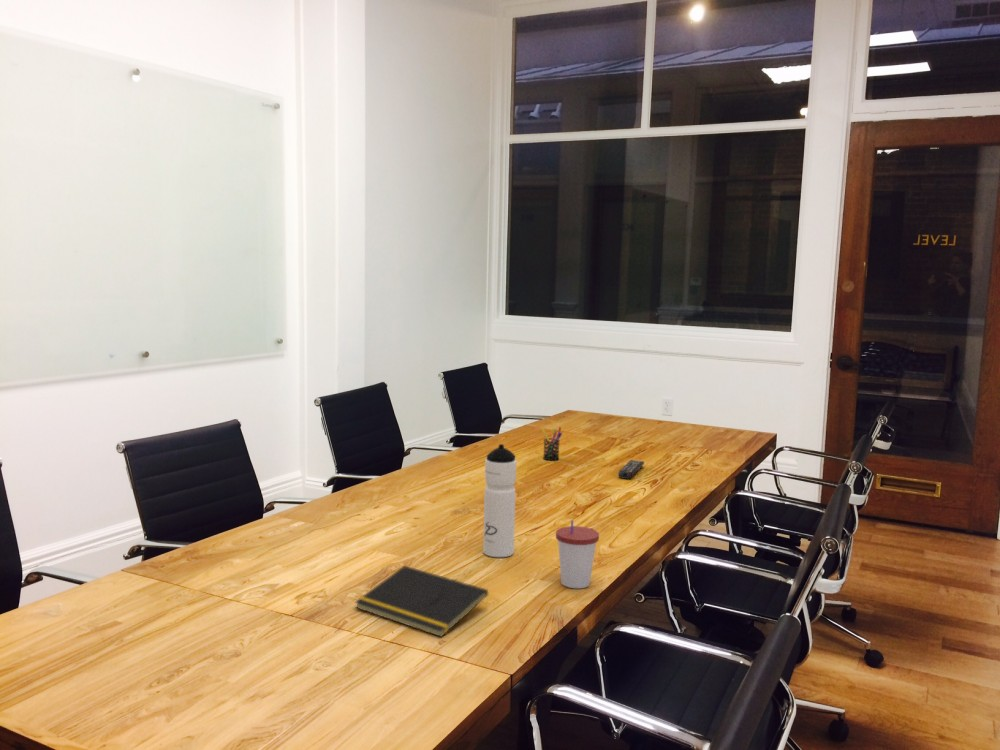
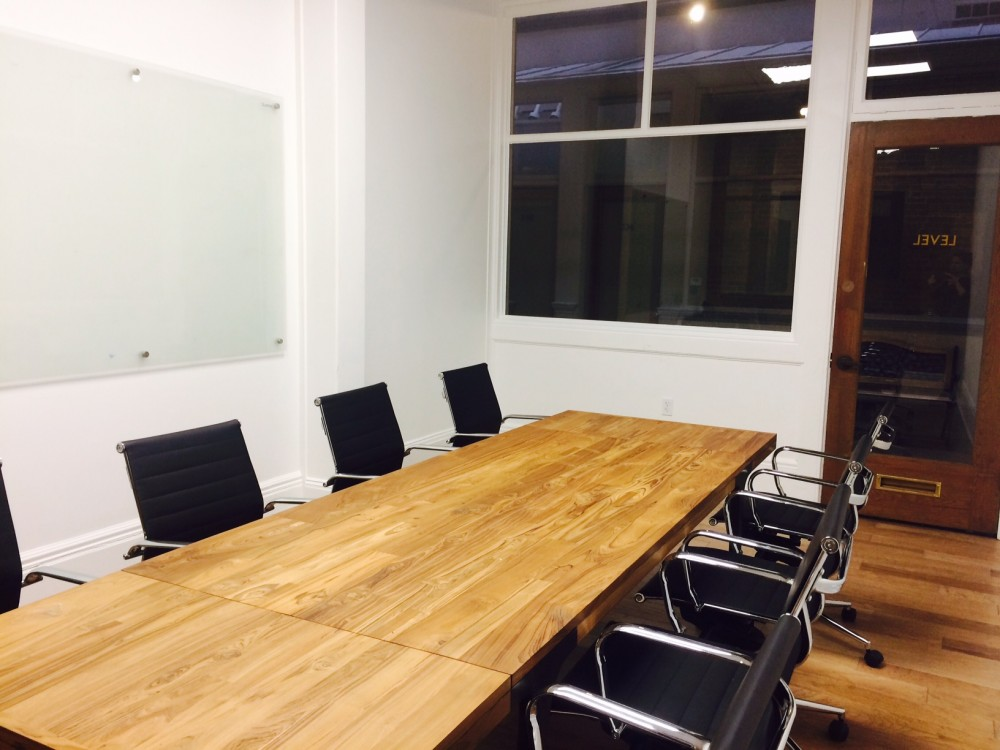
- cup [555,519,600,589]
- pen holder [540,426,563,461]
- remote control [617,459,645,480]
- water bottle [482,443,517,558]
- notepad [354,565,489,638]
